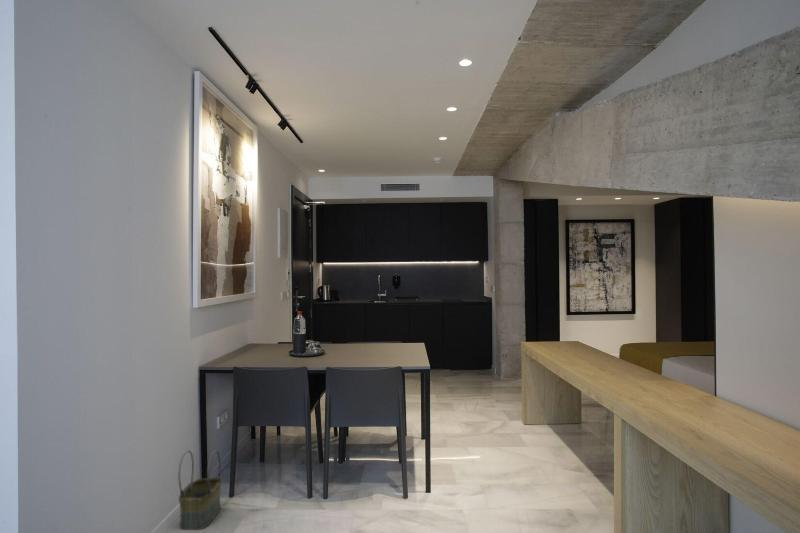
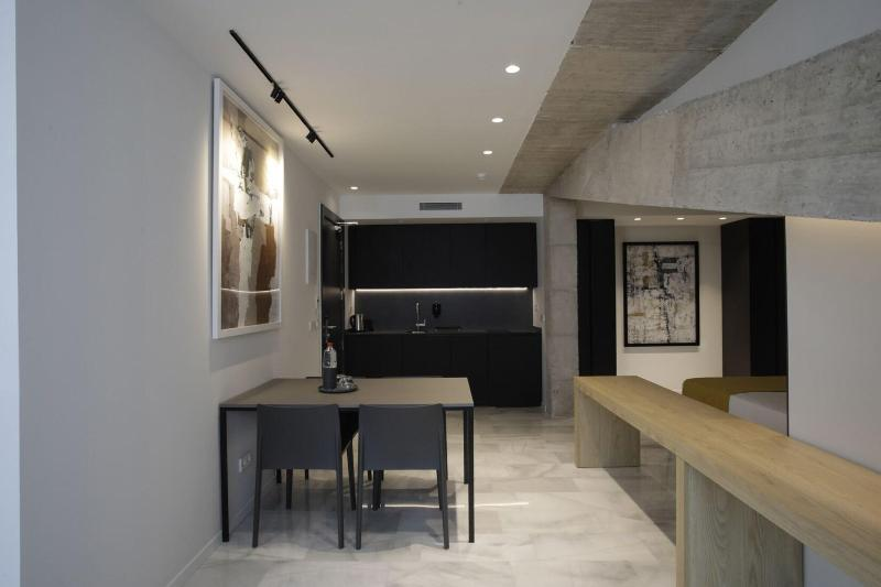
- basket [177,450,222,531]
